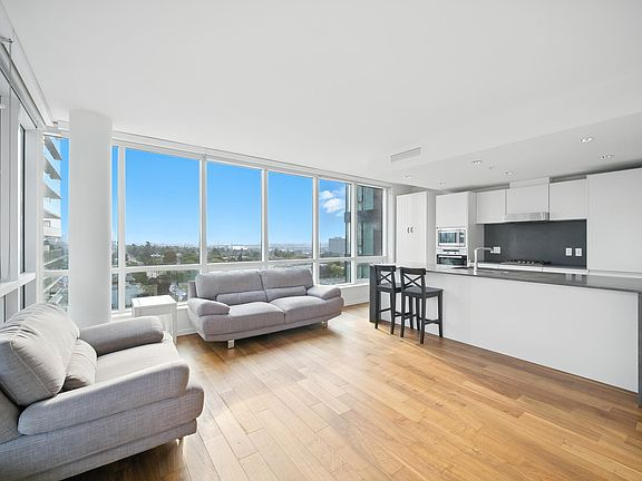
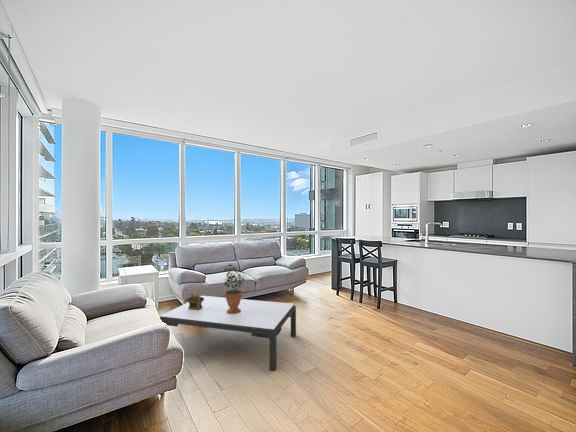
+ potted plant [223,263,247,314]
+ coffee table [159,295,297,372]
+ decorative box [185,290,204,310]
